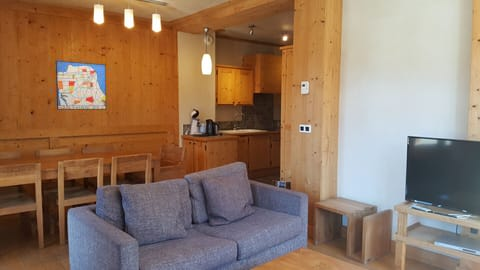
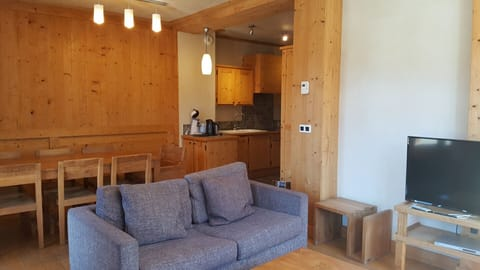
- wall art [55,60,107,111]
